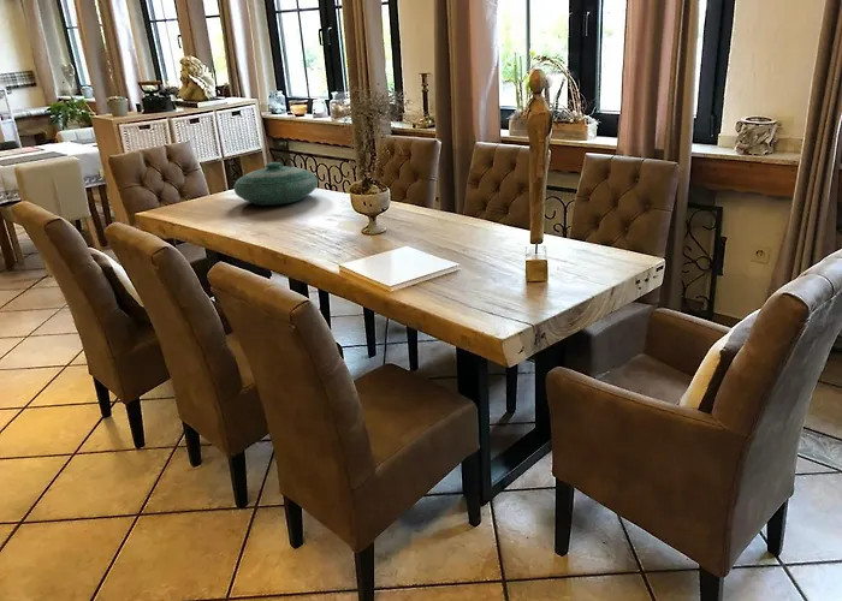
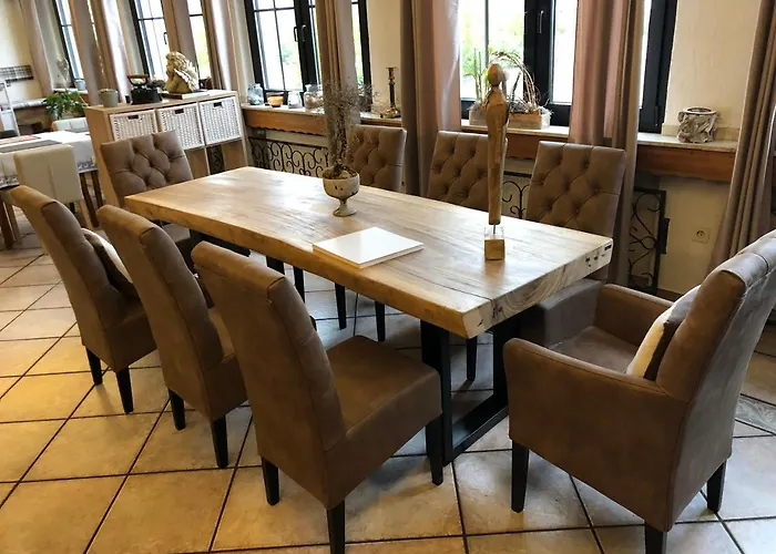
- decorative bowl [232,161,319,207]
